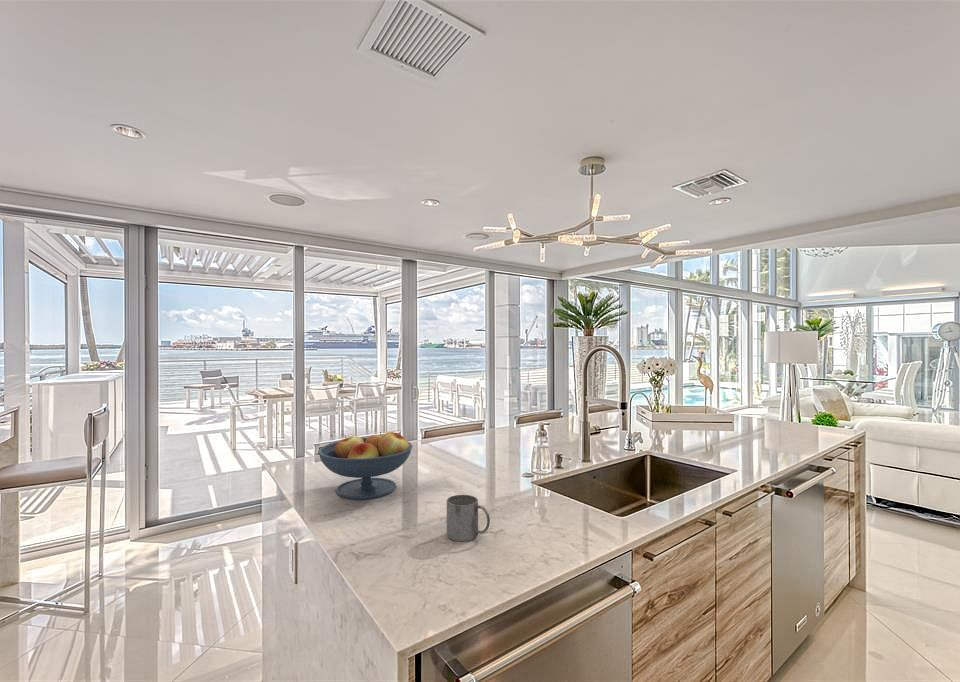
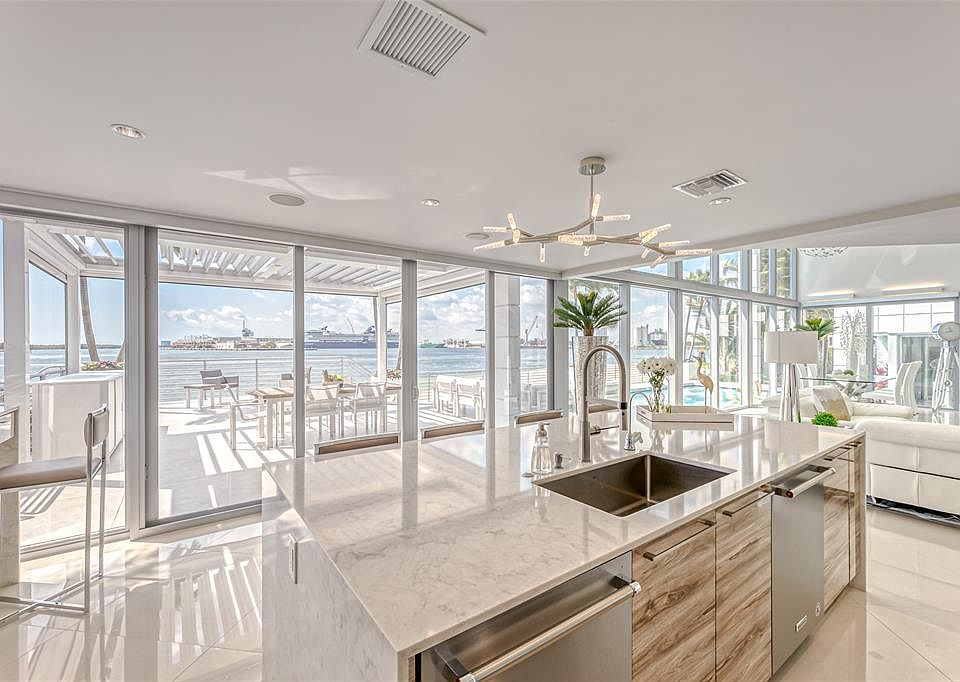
- fruit bowl [317,431,414,500]
- mug [446,494,491,542]
